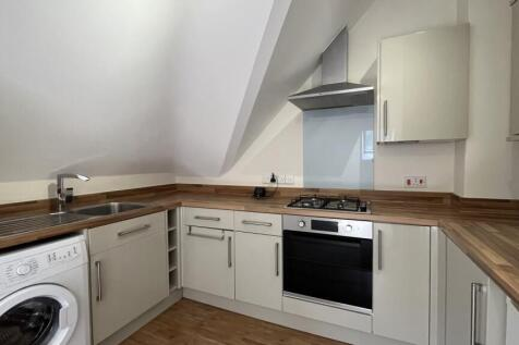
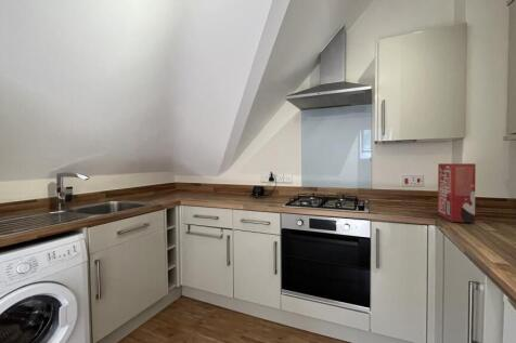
+ cereal box [437,162,477,224]
